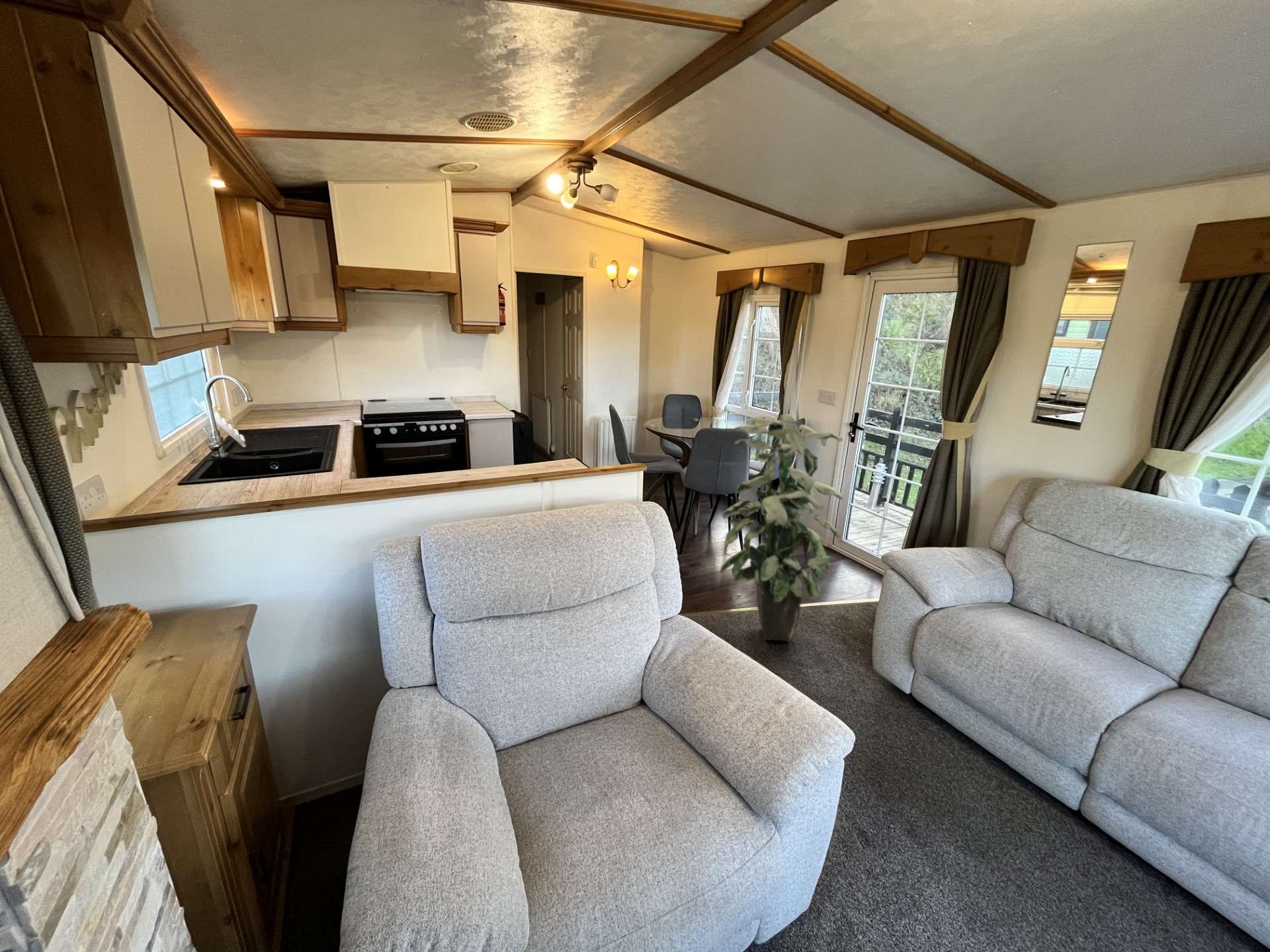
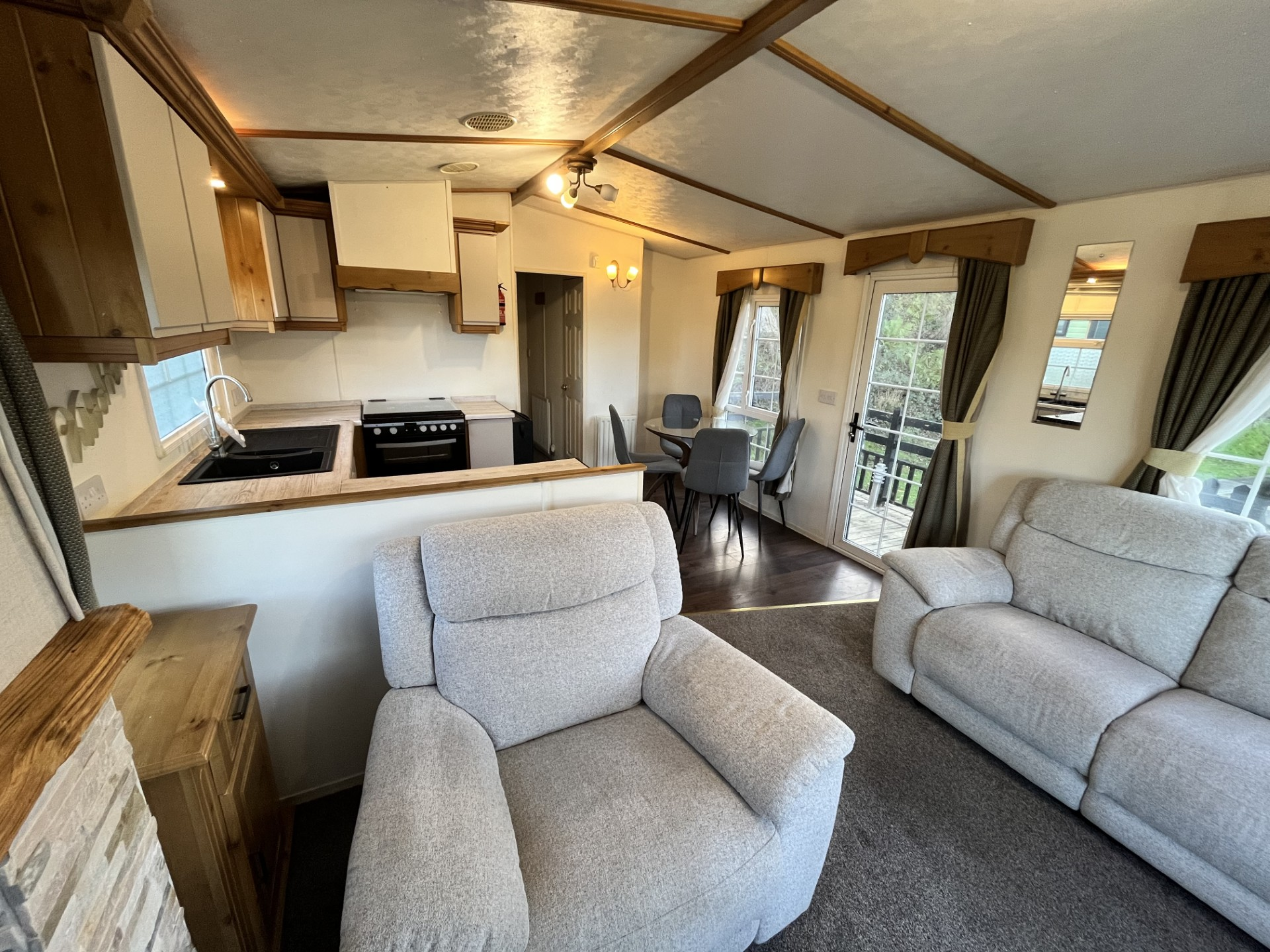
- indoor plant [719,413,844,642]
